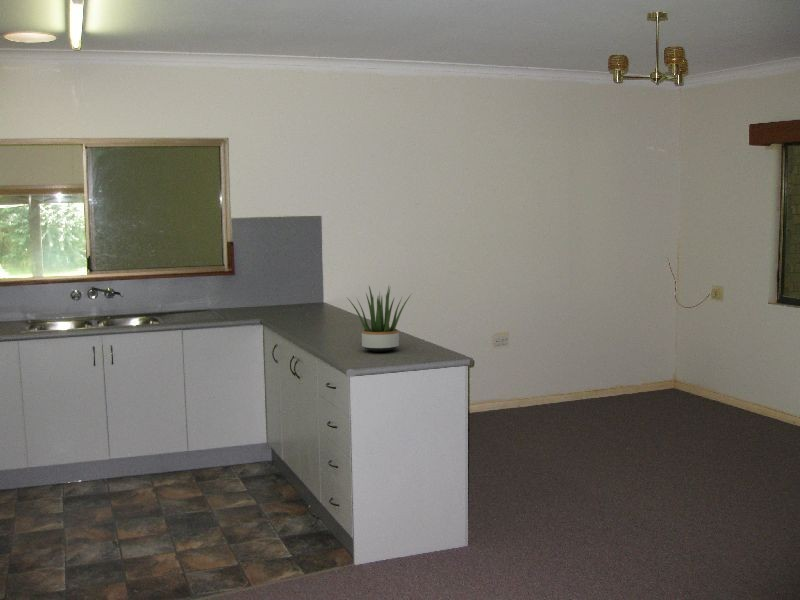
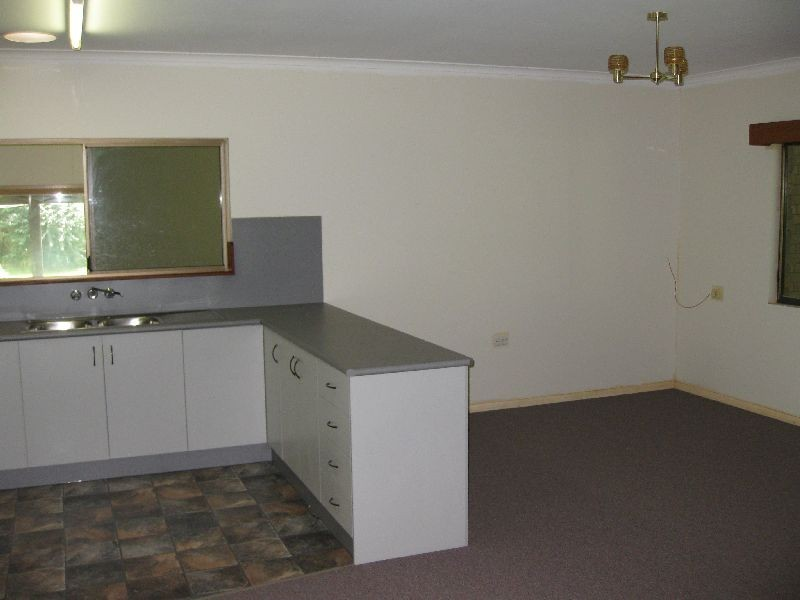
- potted plant [347,285,412,353]
